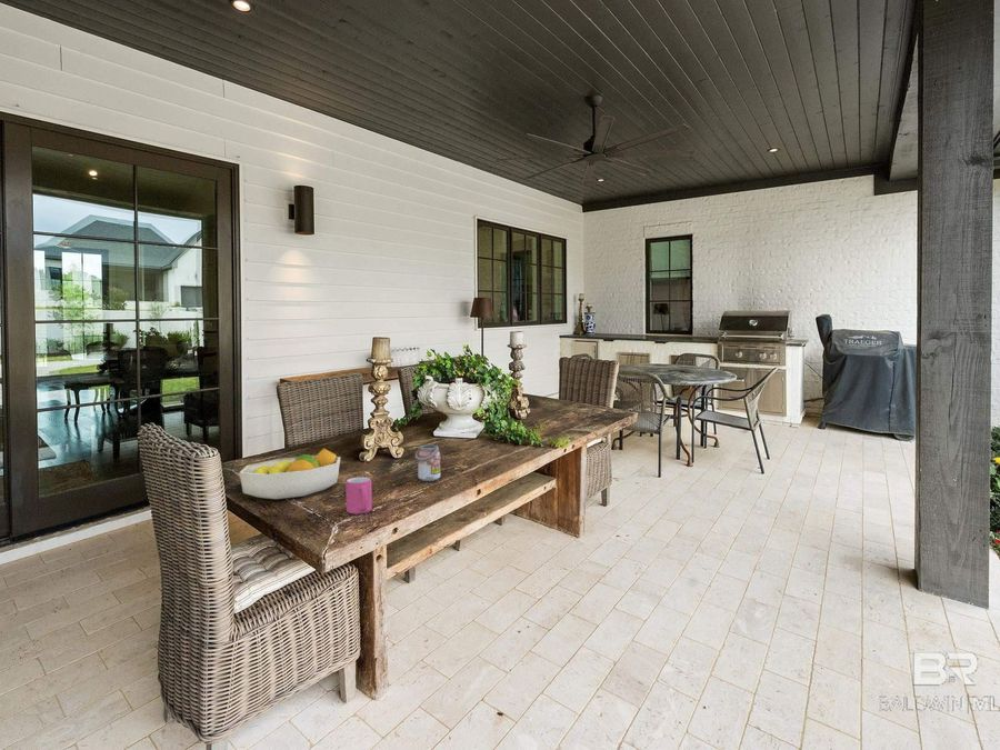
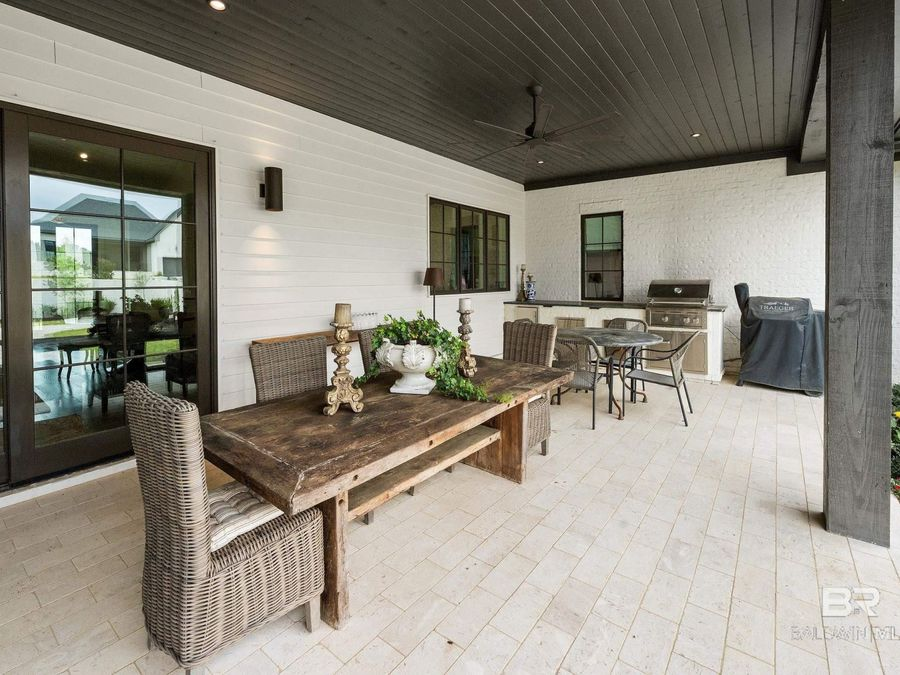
- fruit bowl [238,448,341,500]
- beverage can [414,444,441,482]
- mug [344,476,373,516]
